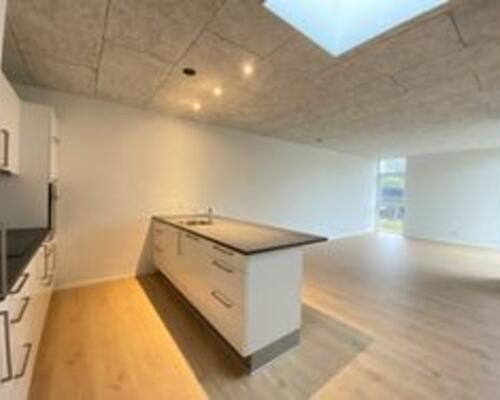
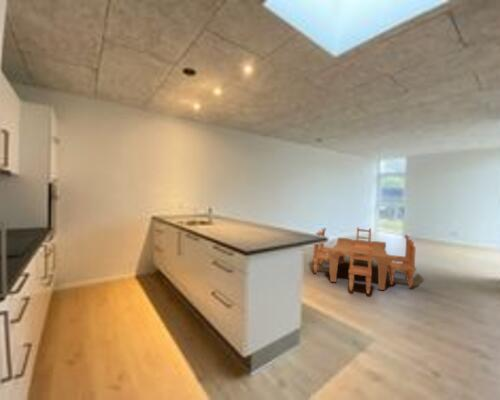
+ dining table [312,226,417,295]
